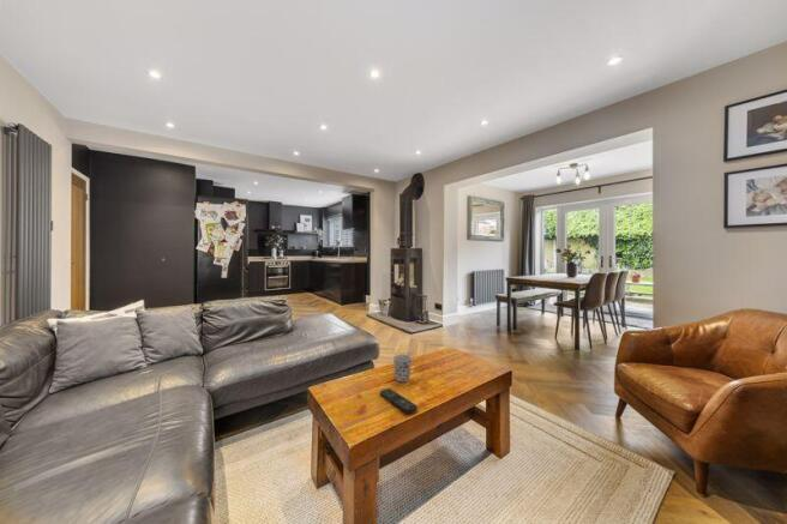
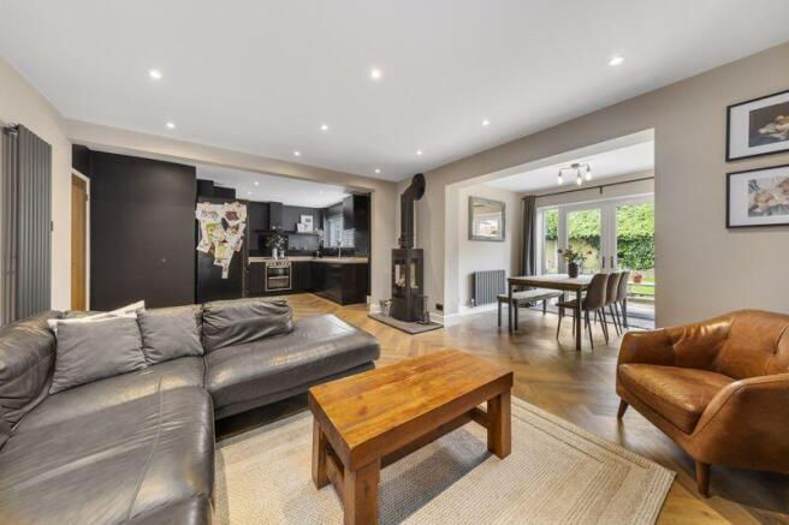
- cup [392,354,414,383]
- remote control [379,387,419,415]
